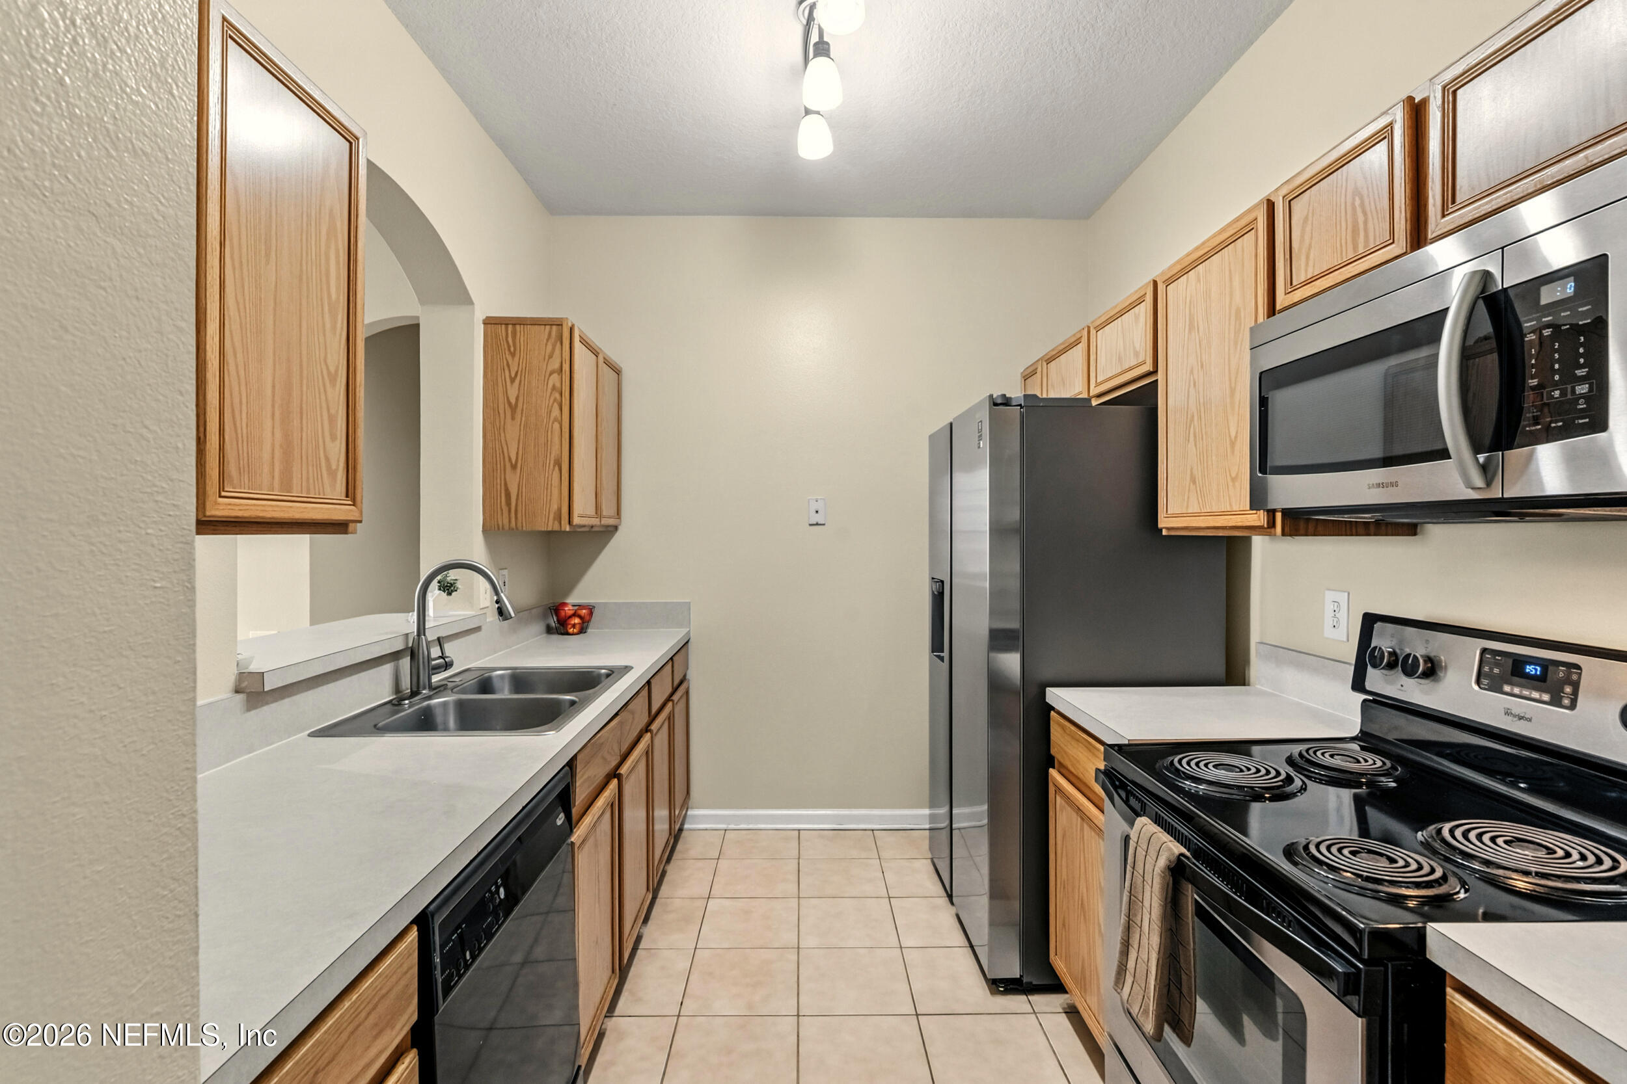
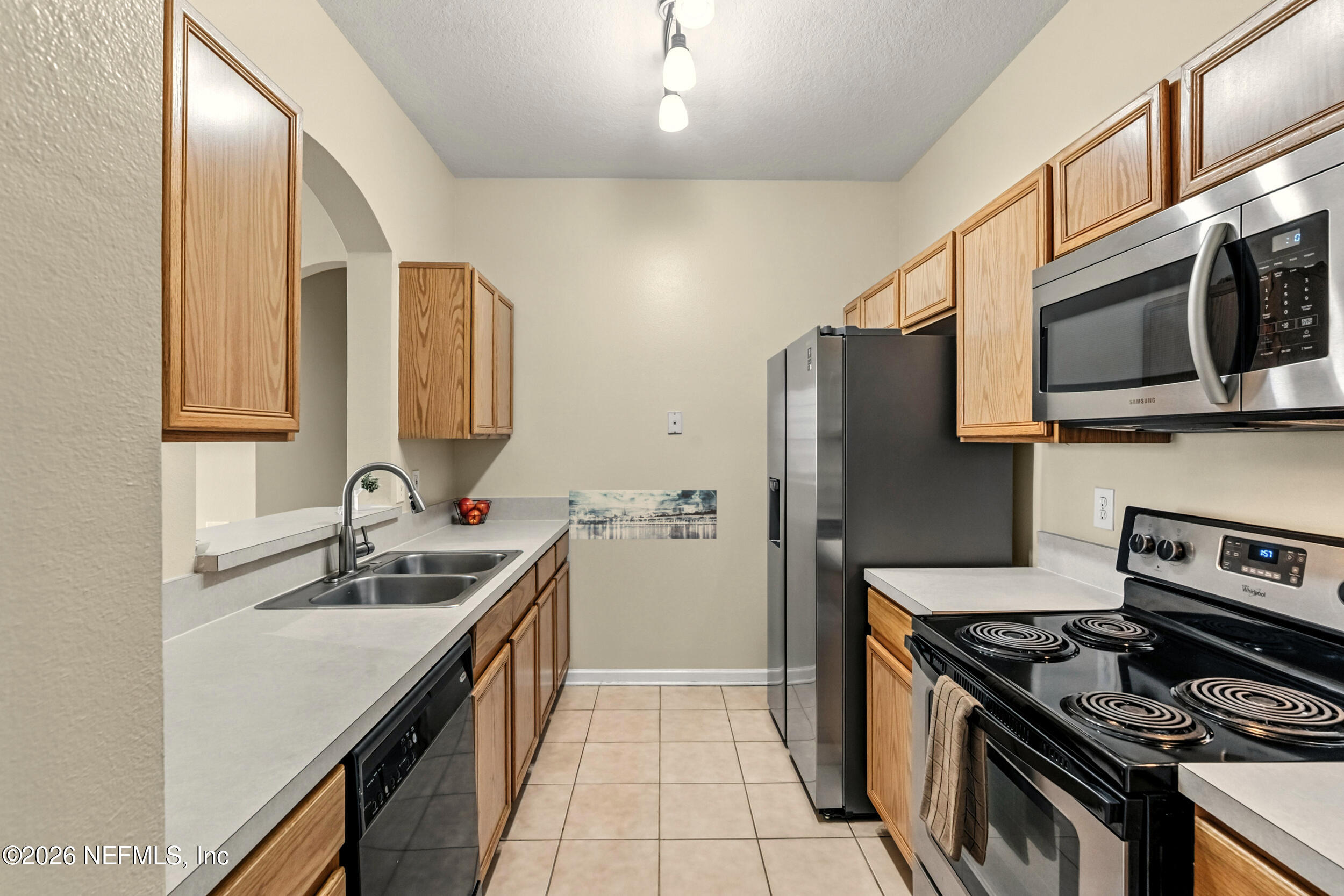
+ wall art [569,490,717,540]
